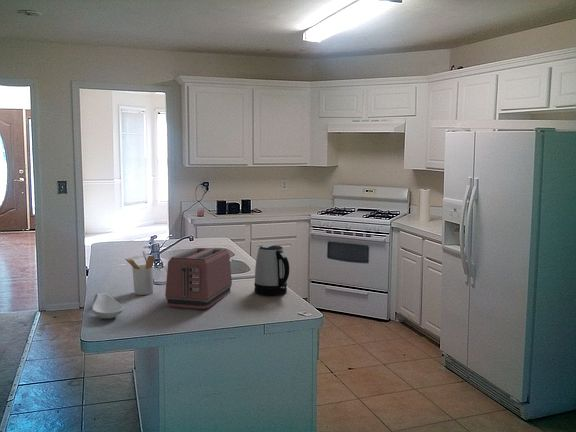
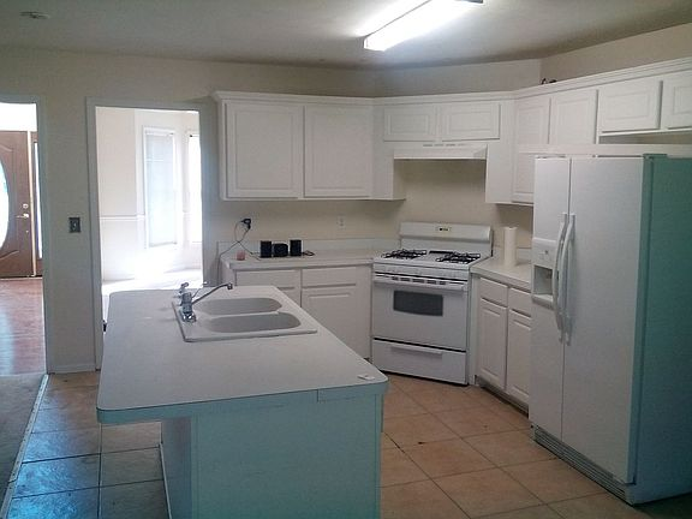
- kettle [253,244,290,296]
- utensil holder [124,255,156,296]
- toaster [164,247,233,310]
- spoon rest [91,292,125,320]
